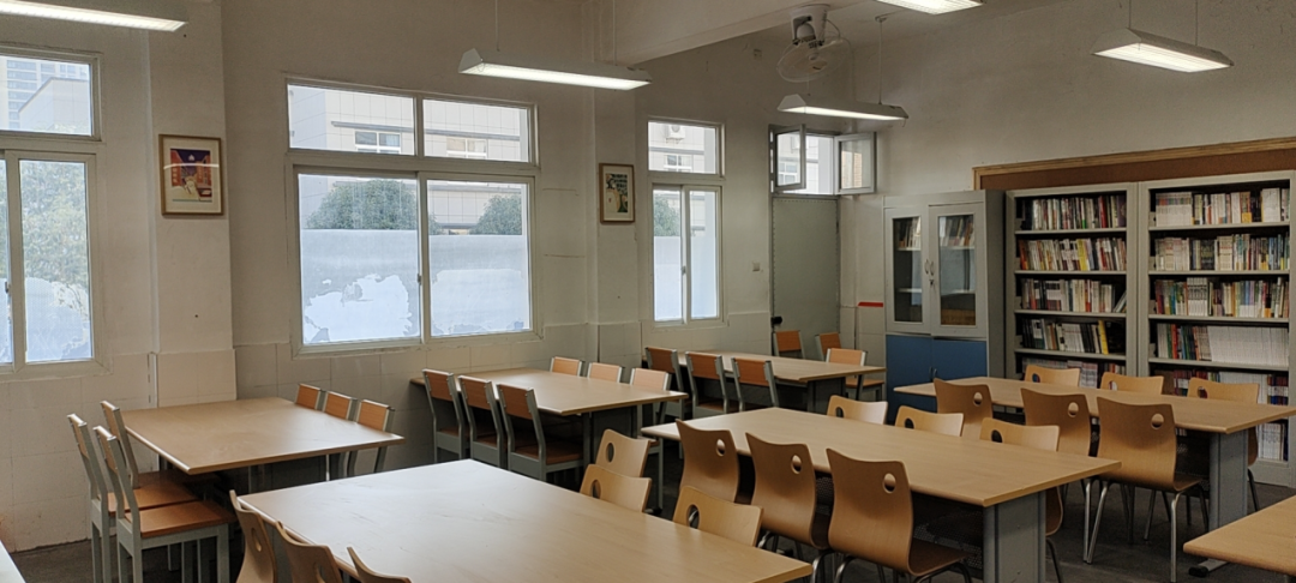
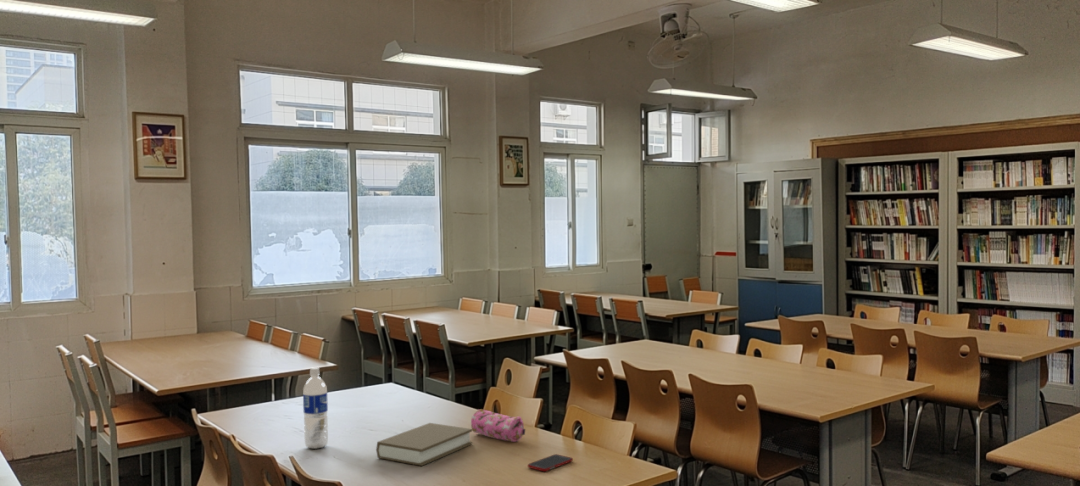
+ cell phone [527,453,574,472]
+ book [375,422,473,467]
+ water bottle [302,366,329,450]
+ pencil case [470,408,526,443]
